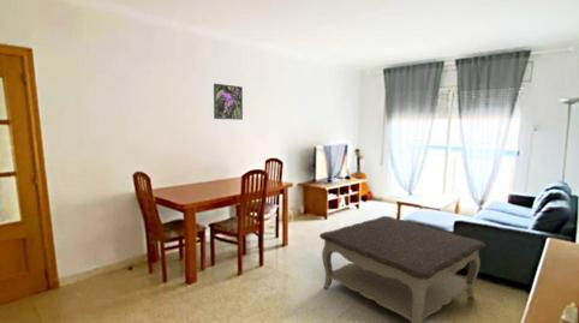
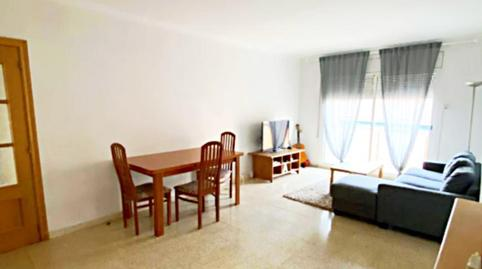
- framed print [213,83,244,121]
- coffee table [318,215,487,323]
